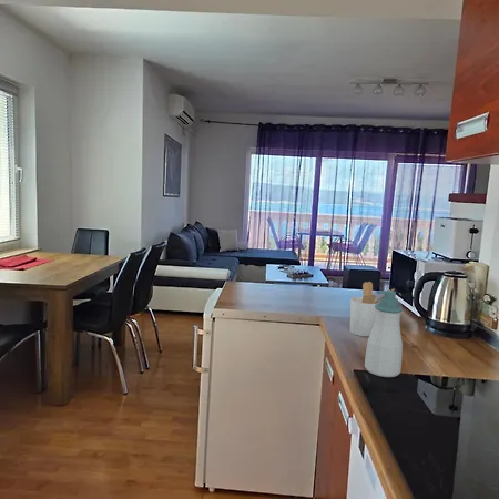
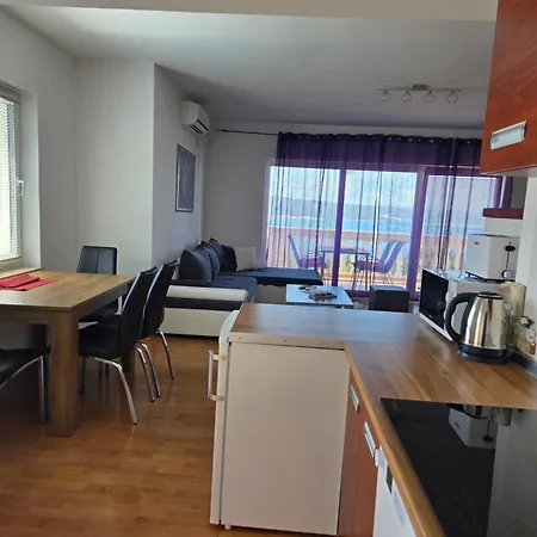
- soap bottle [364,289,404,378]
- utensil holder [348,281,395,337]
